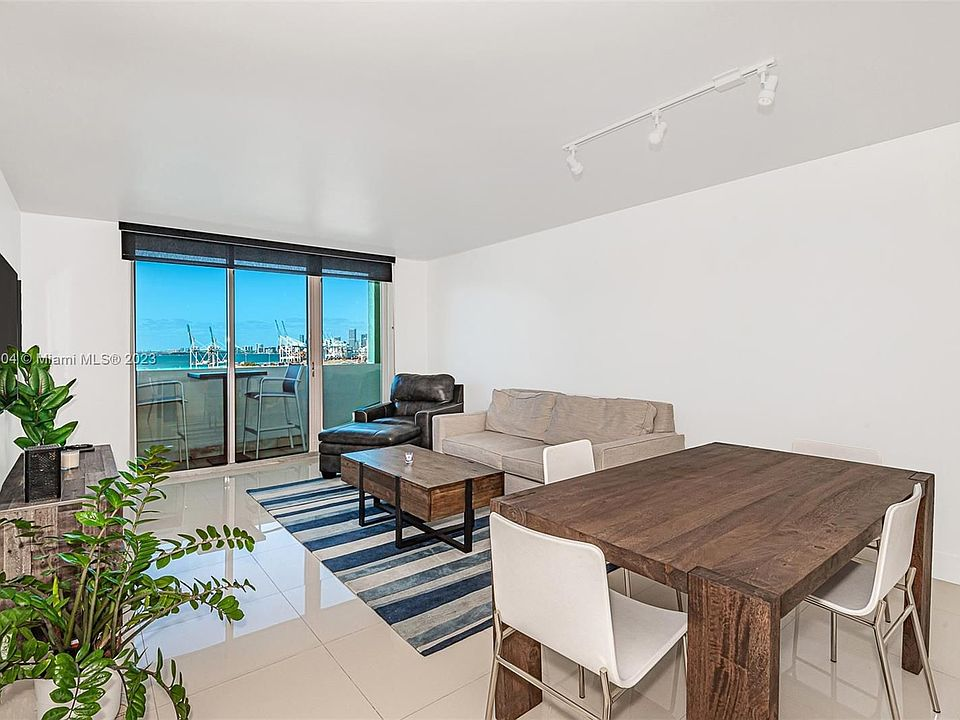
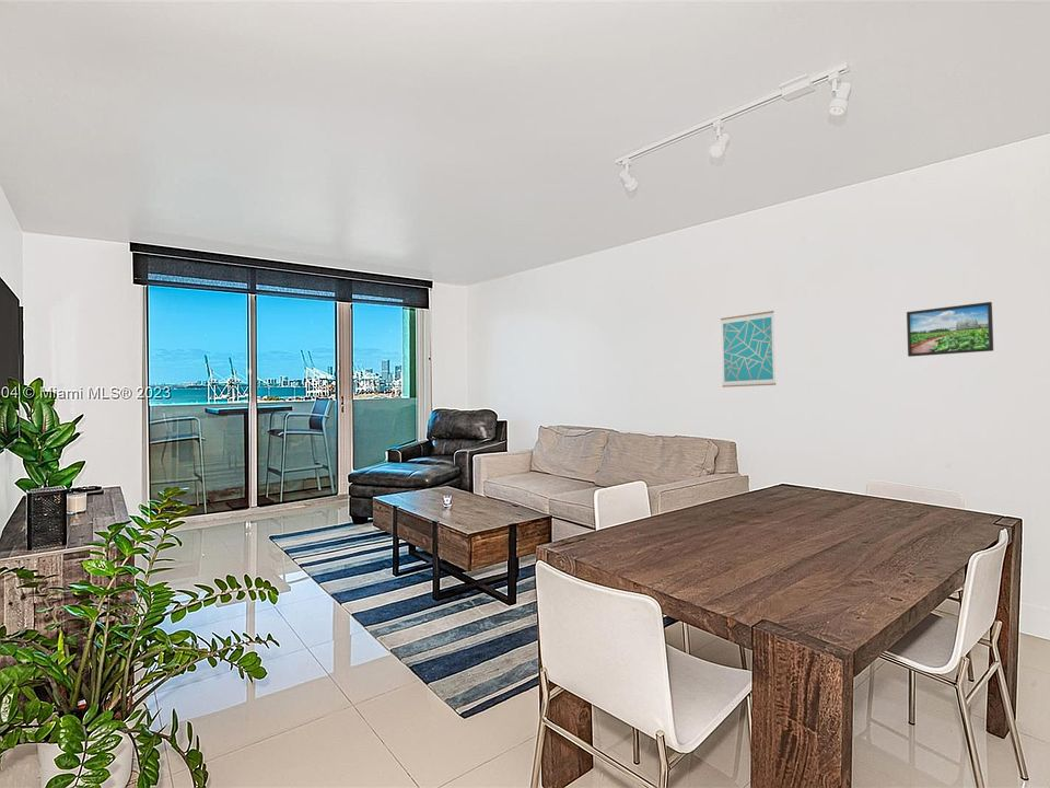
+ wall art [720,310,777,389]
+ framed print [906,301,994,358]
